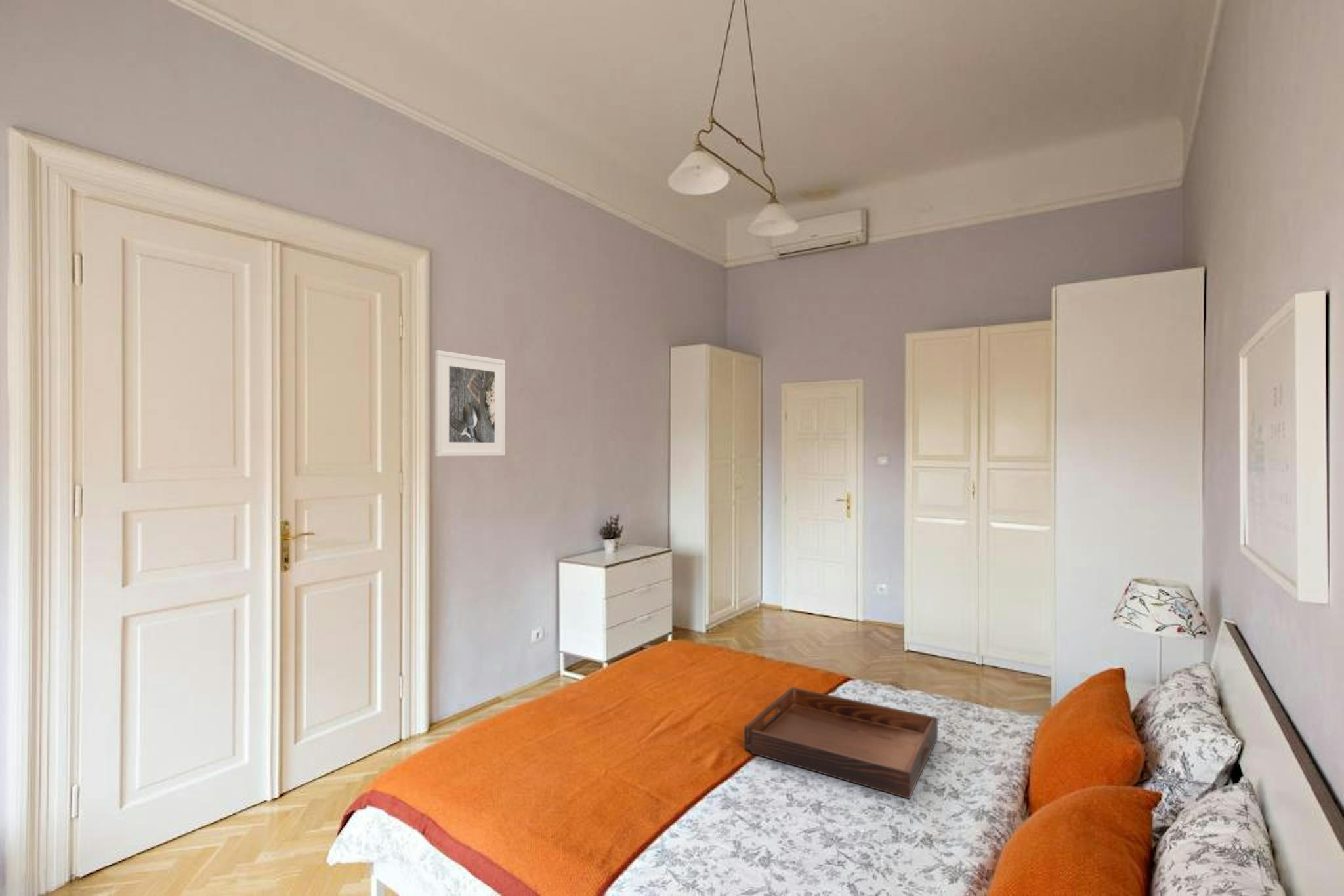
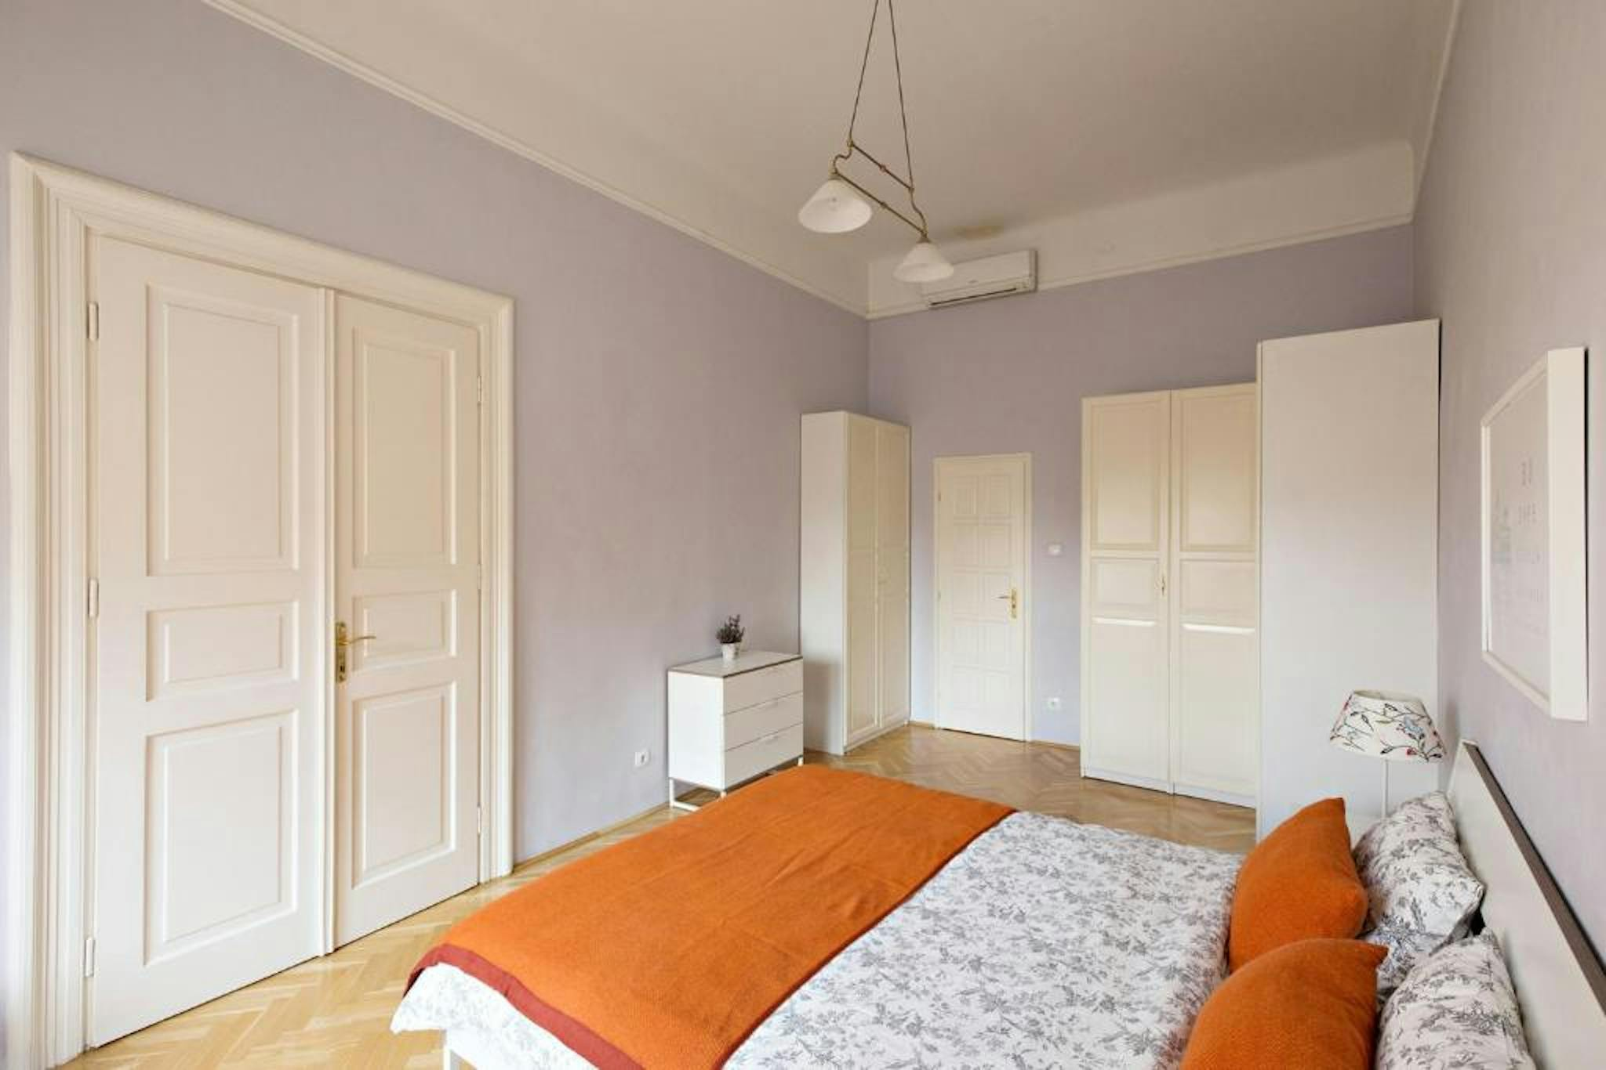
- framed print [434,350,506,457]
- serving tray [744,687,938,799]
